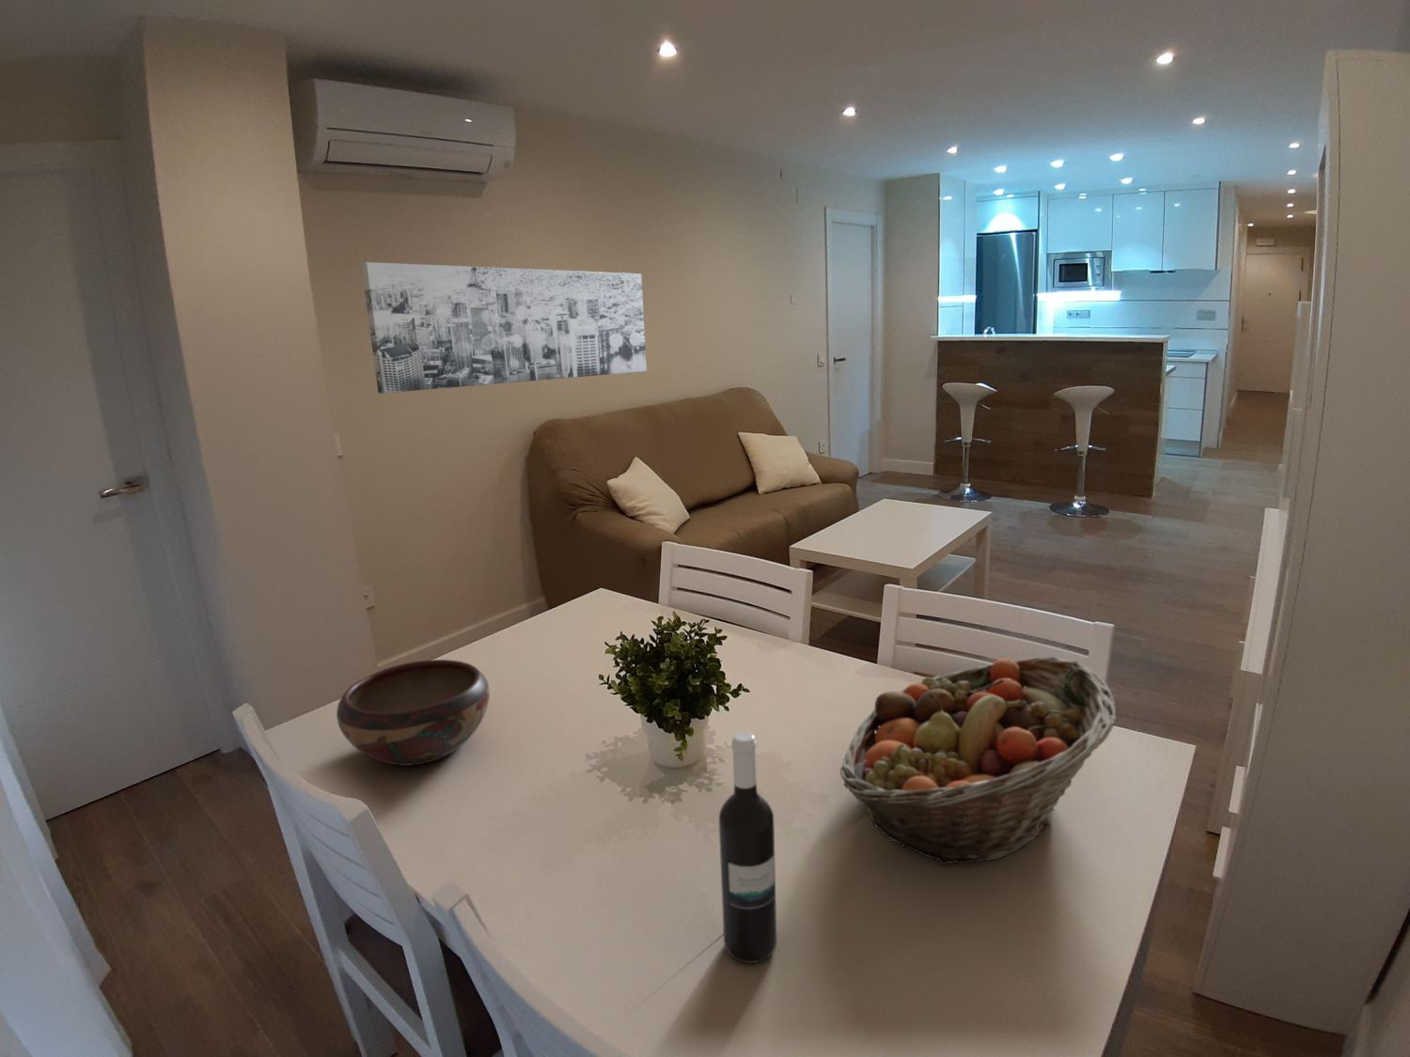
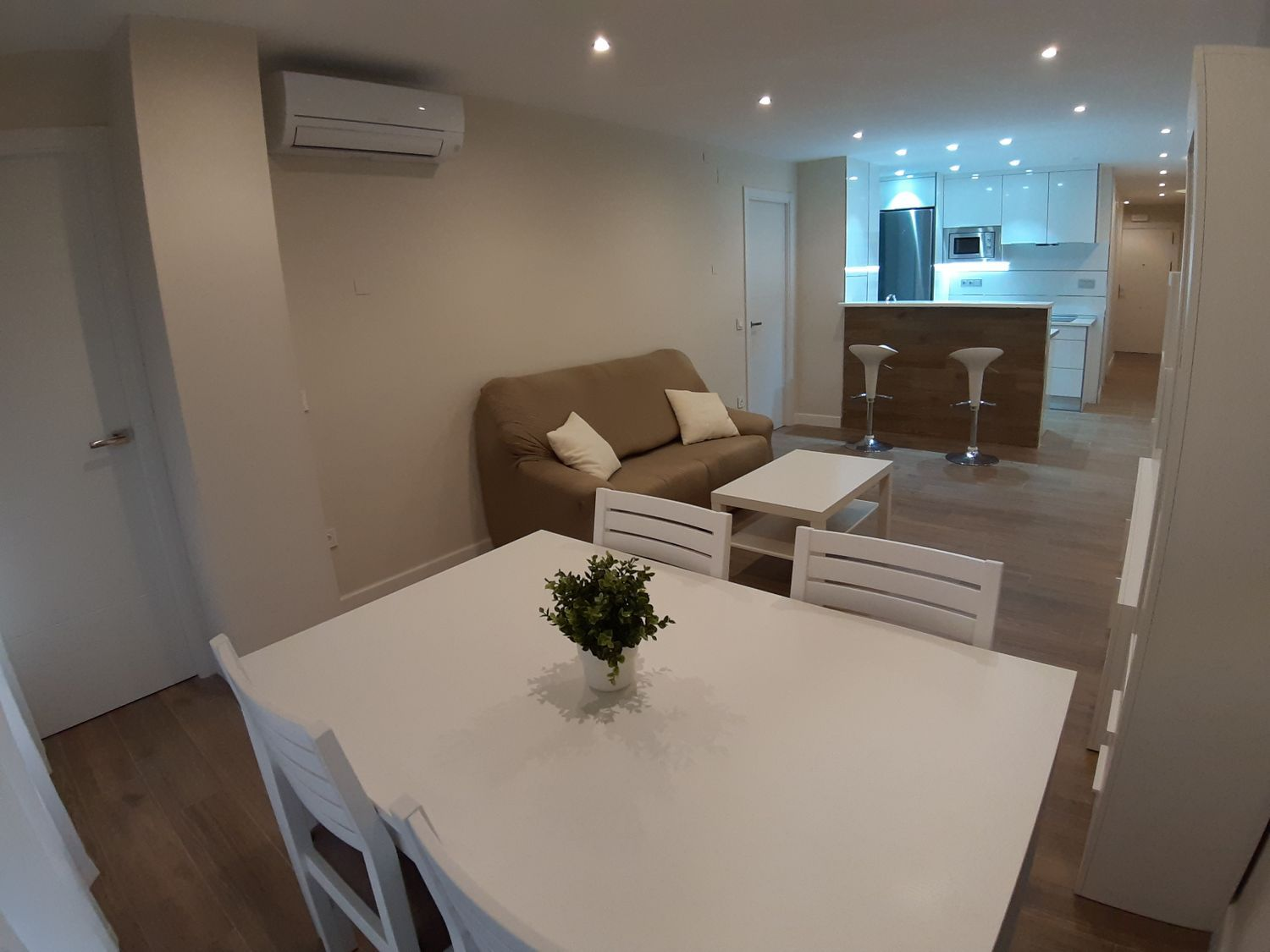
- decorative bowl [335,658,491,767]
- wine bottle [718,731,777,964]
- wall art [360,261,647,394]
- fruit basket [839,656,1119,865]
